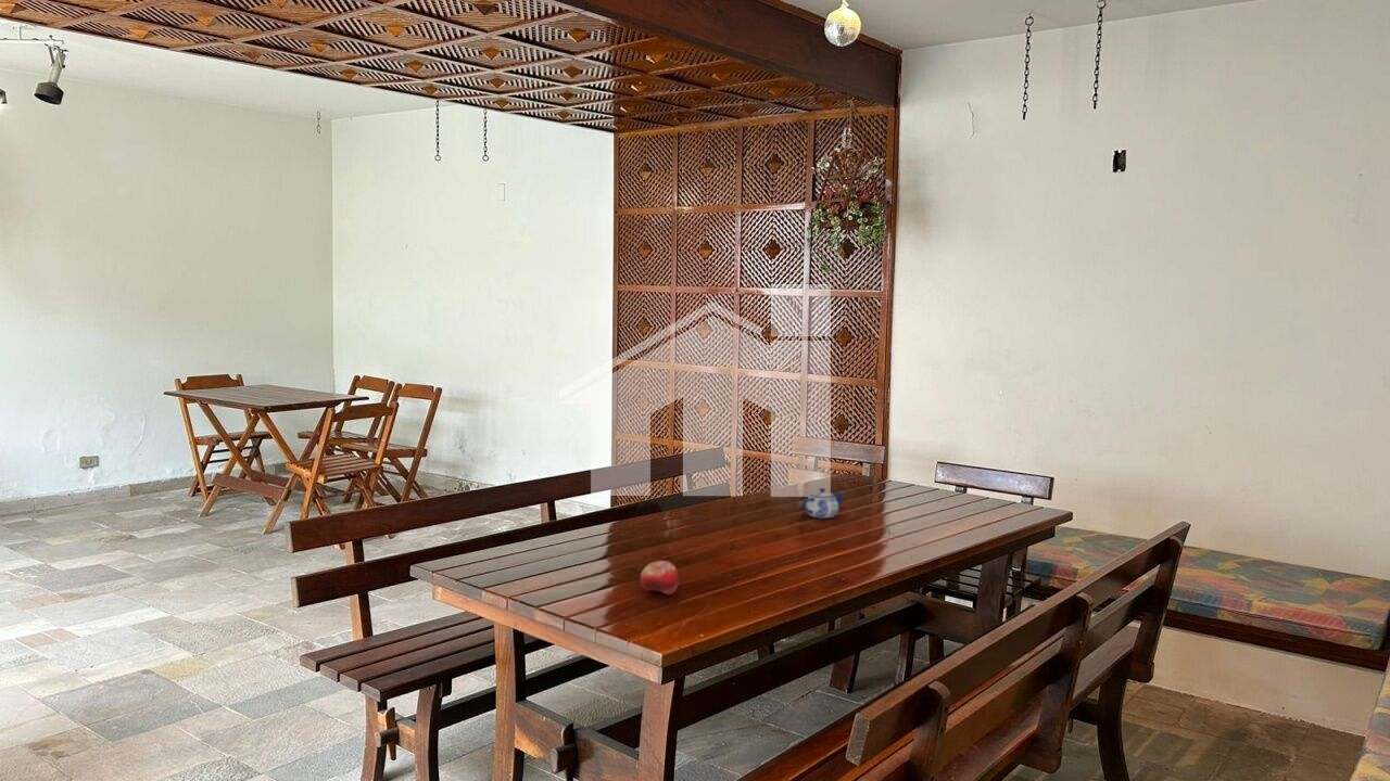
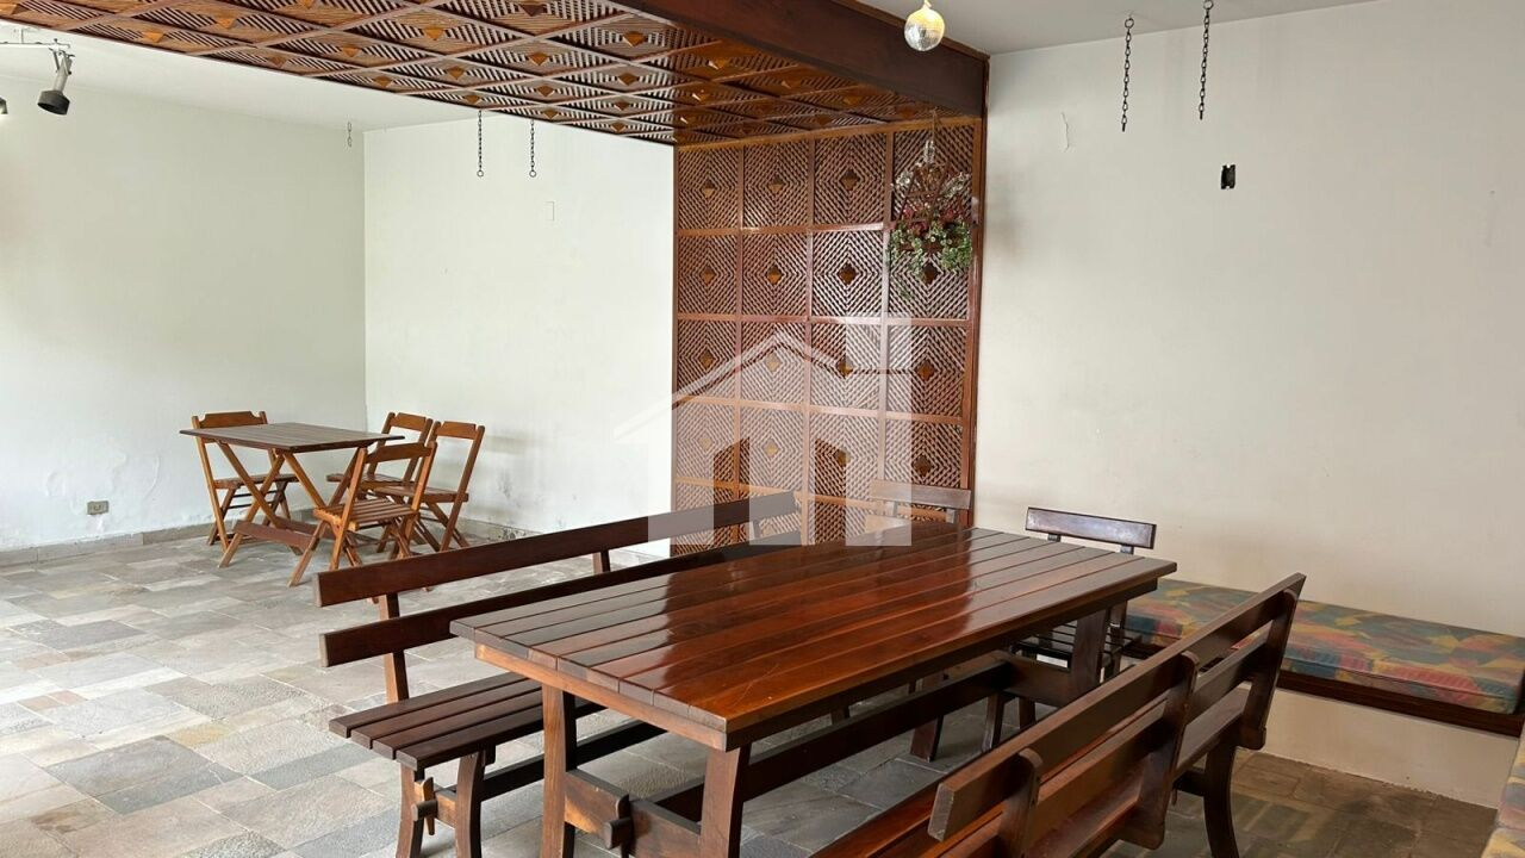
- fruit [639,560,680,596]
- teapot [801,487,845,518]
